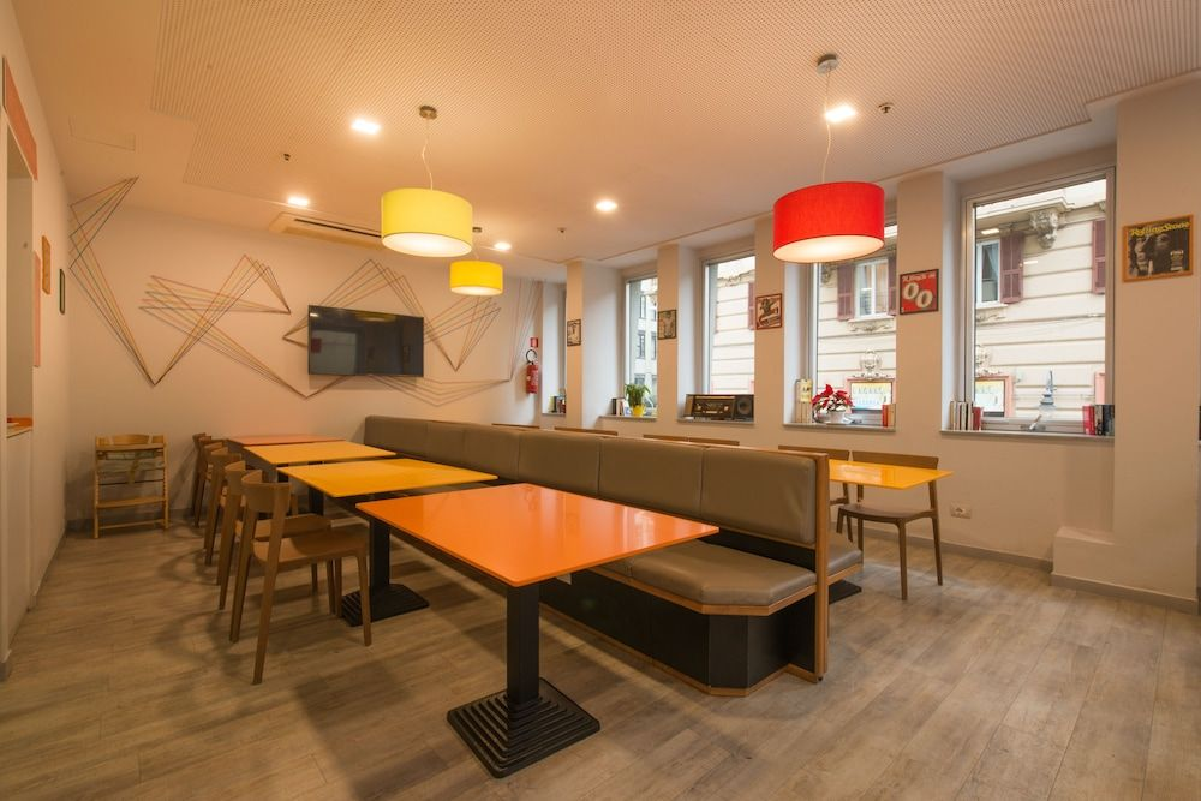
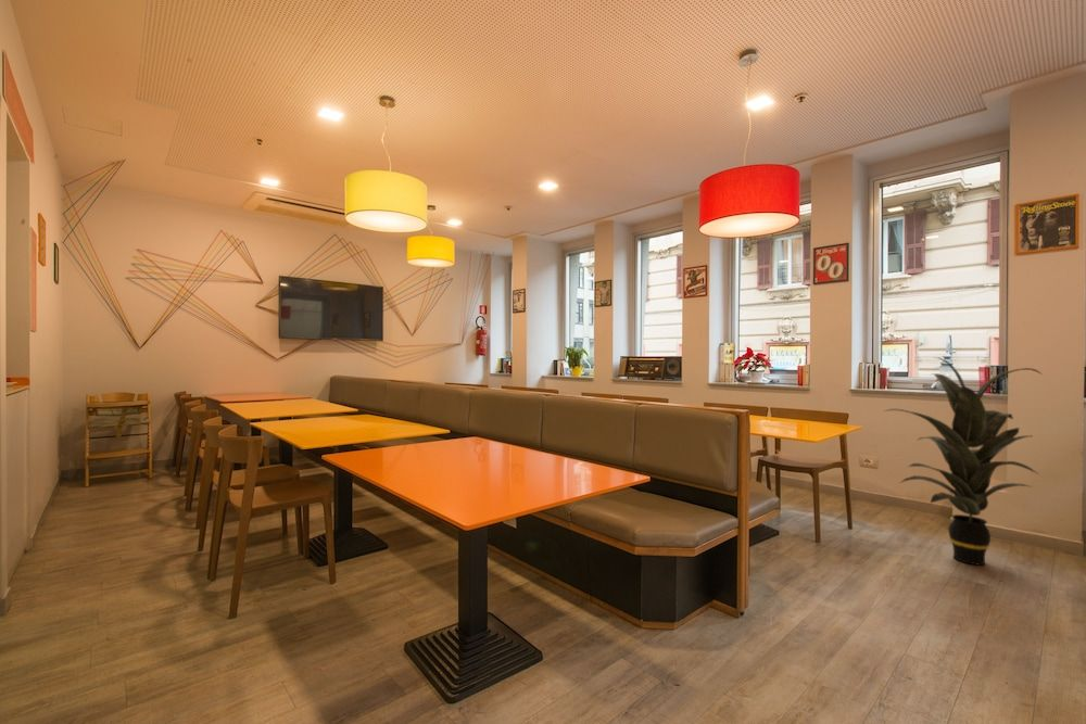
+ indoor plant [882,356,1044,566]
